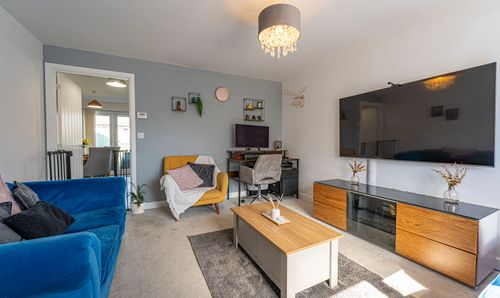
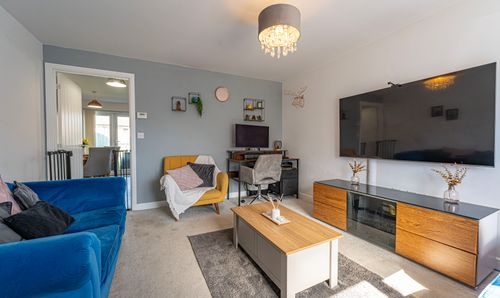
- house plant [125,181,151,215]
